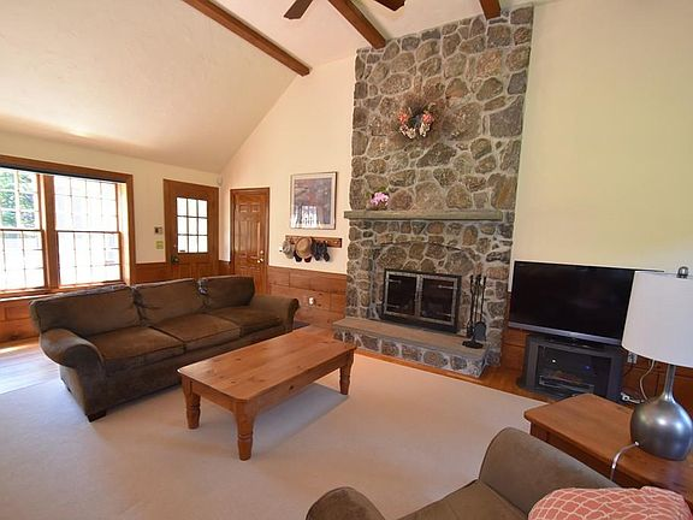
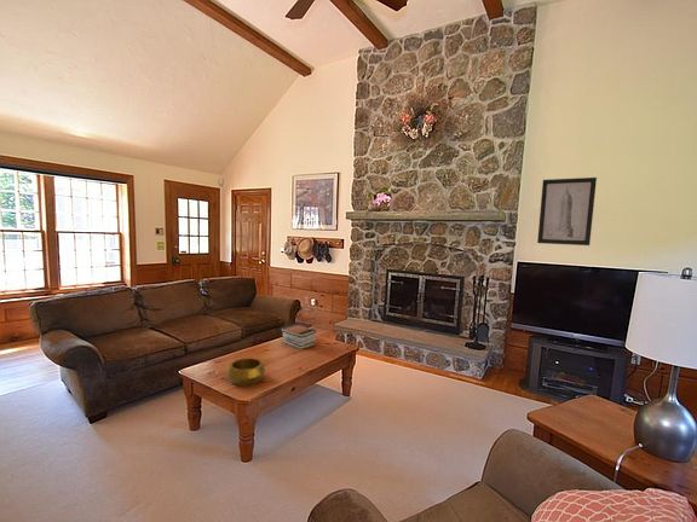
+ decorative bowl [225,356,266,387]
+ book stack [280,323,317,350]
+ wall art [536,176,598,246]
